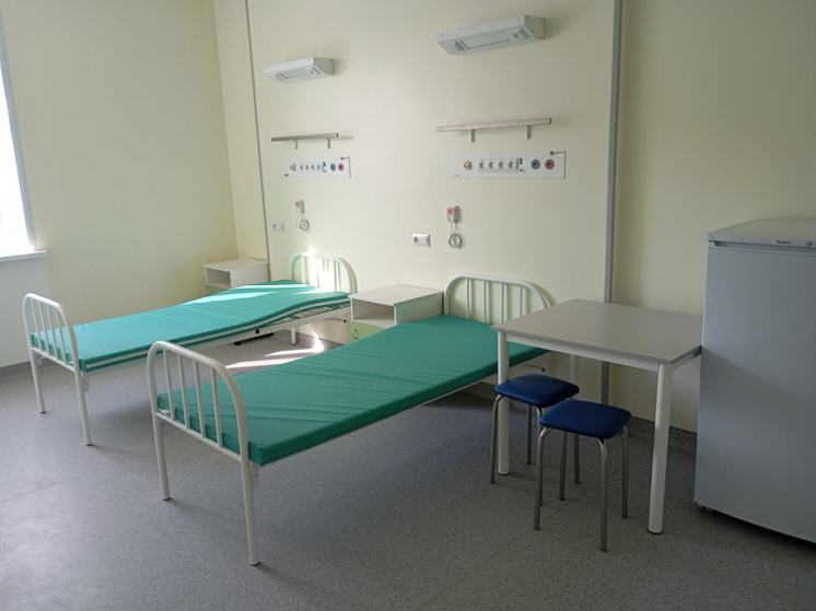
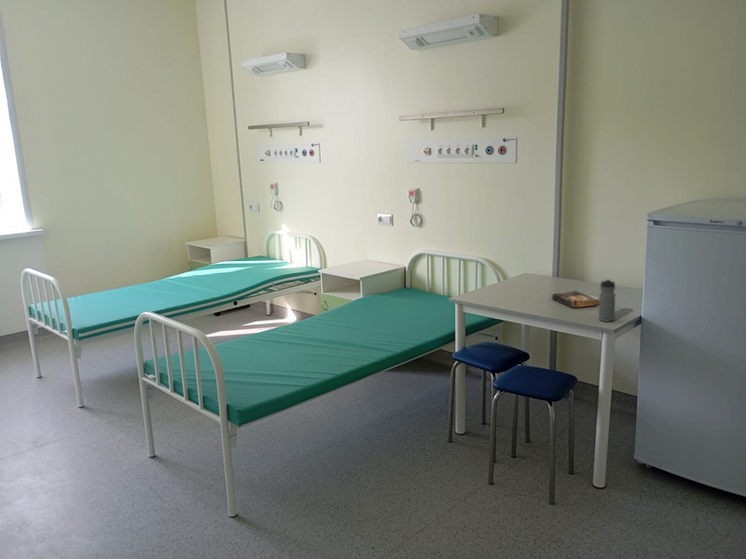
+ book [550,289,599,308]
+ water bottle [598,278,616,323]
